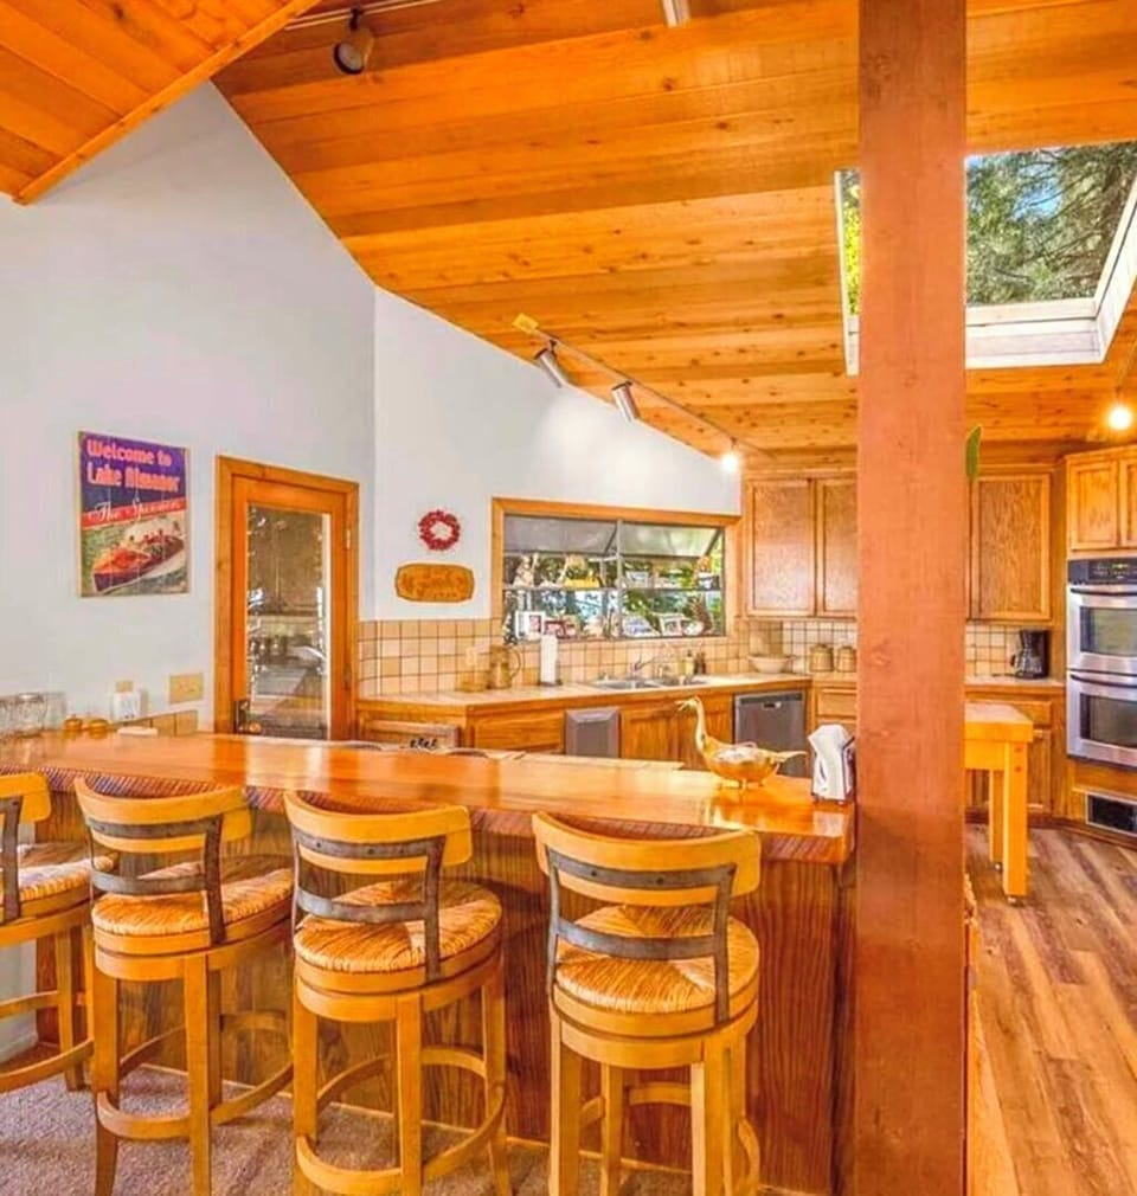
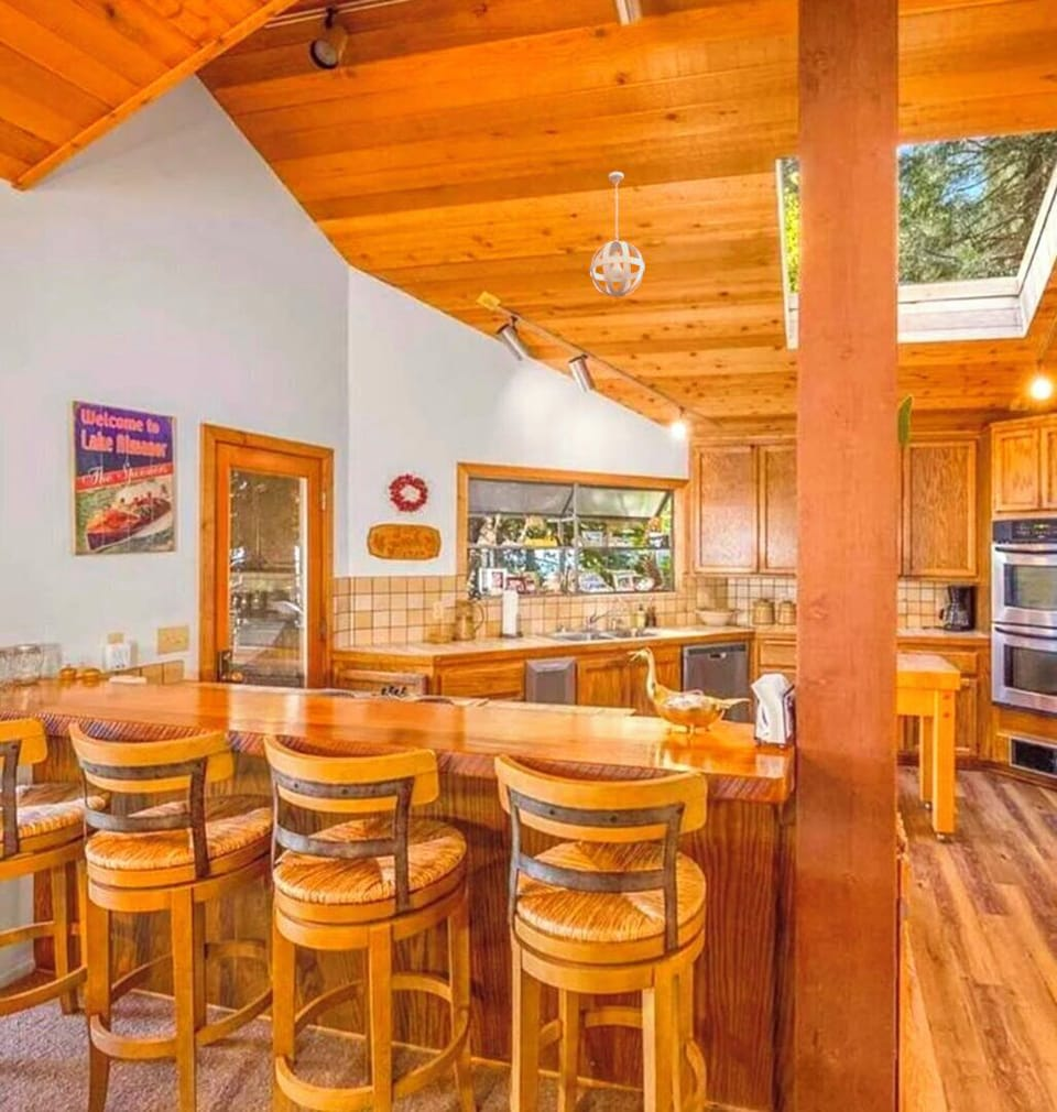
+ pendant light [589,171,645,298]
